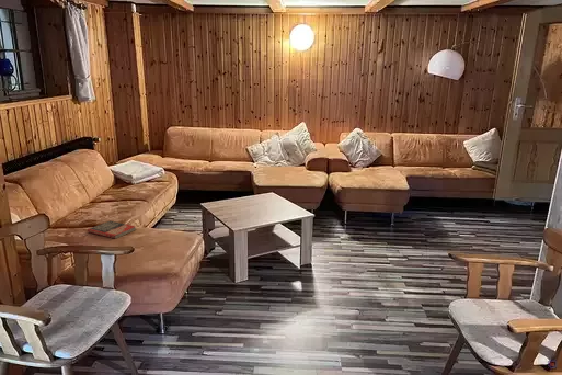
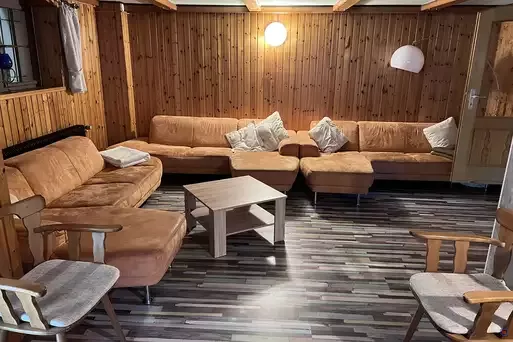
- book [87,220,137,239]
